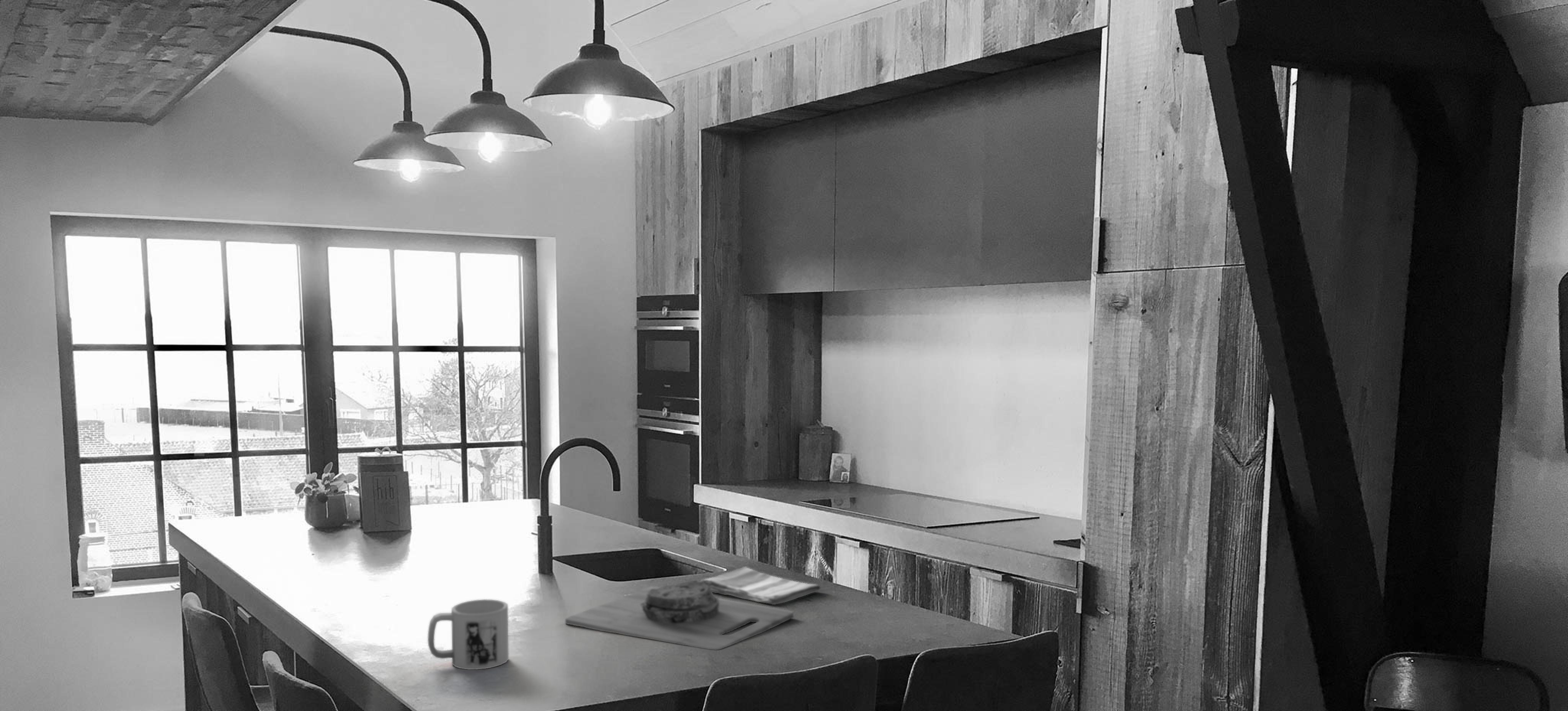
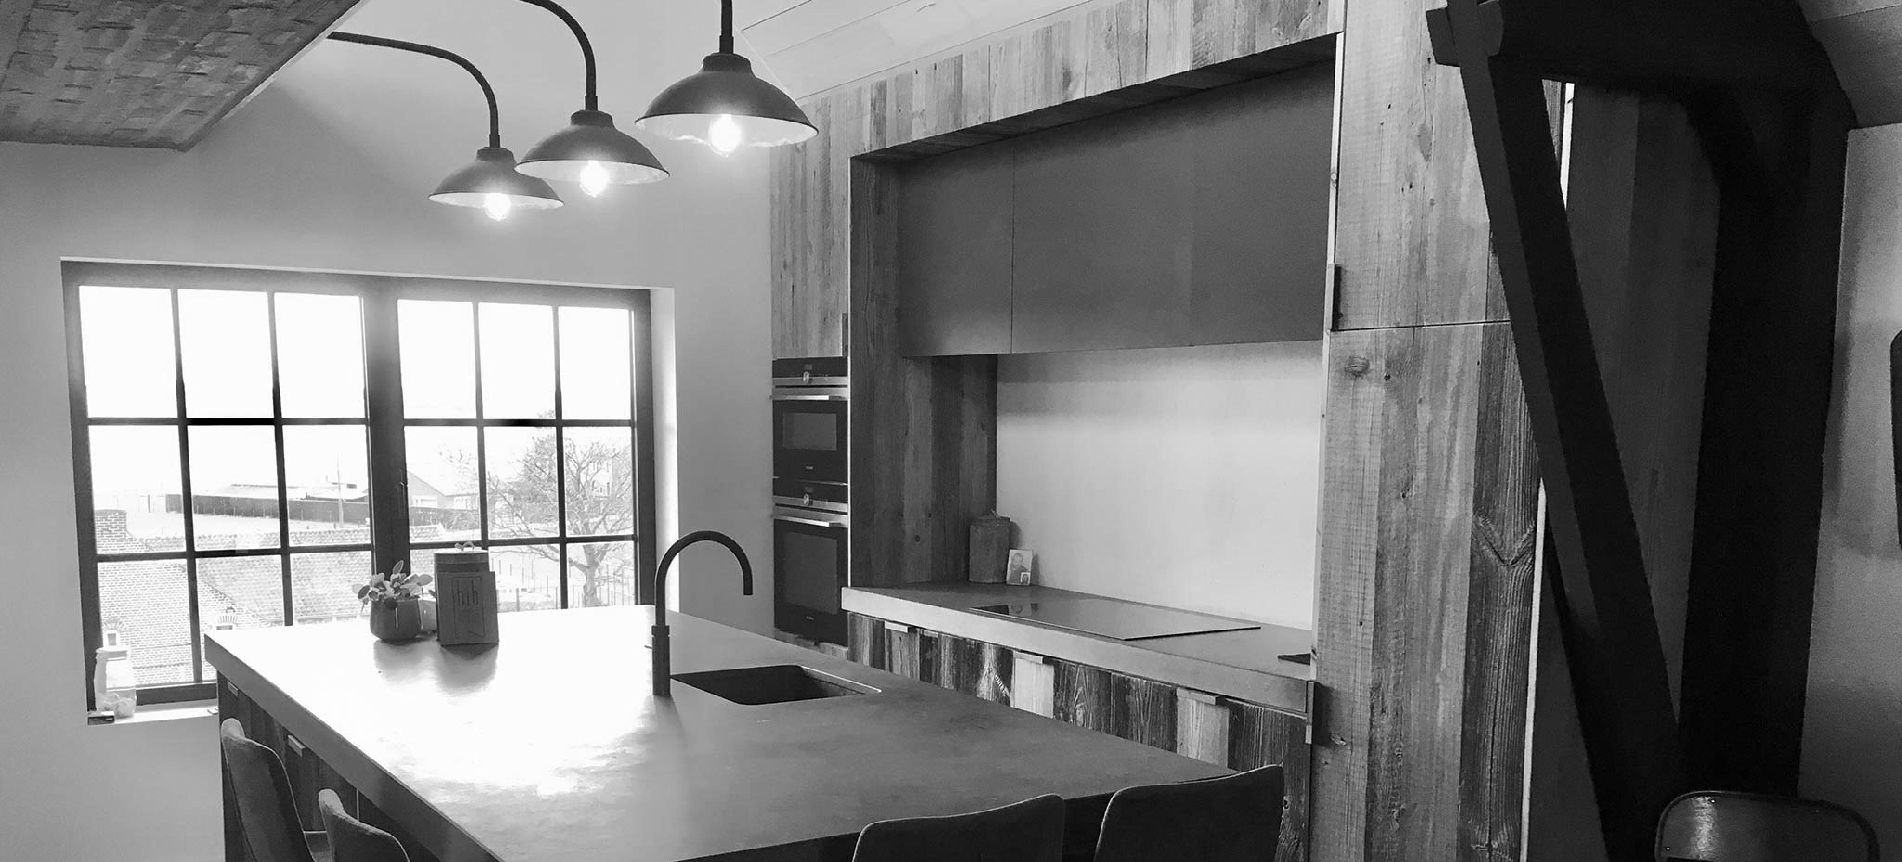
- cutting board [565,580,794,651]
- mug [427,599,509,670]
- dish towel [700,566,822,605]
